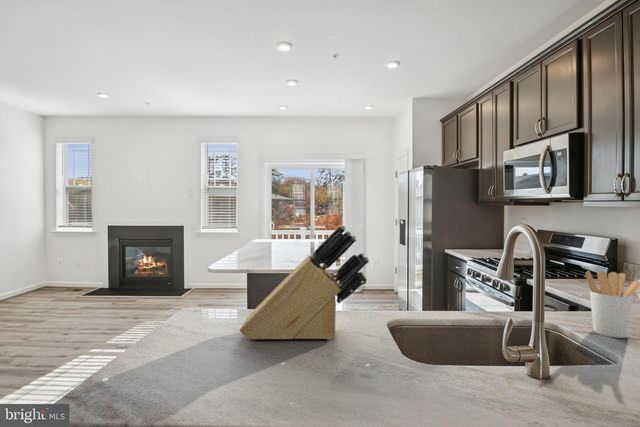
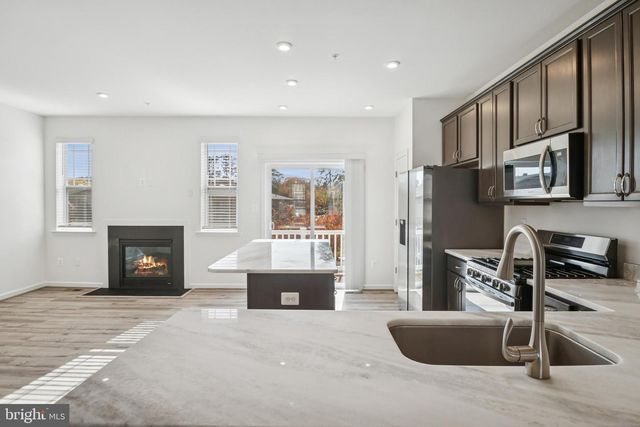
- knife block [239,224,370,341]
- utensil holder [585,270,640,339]
